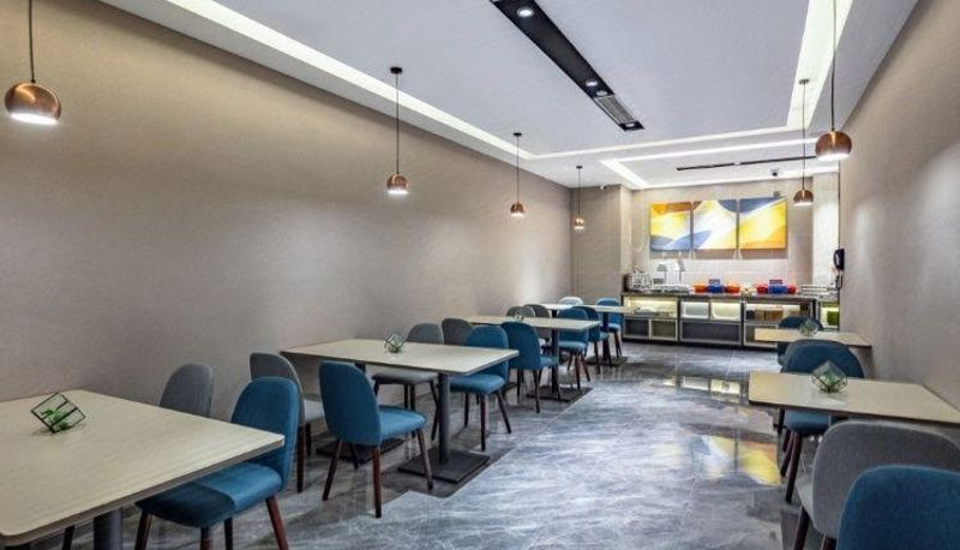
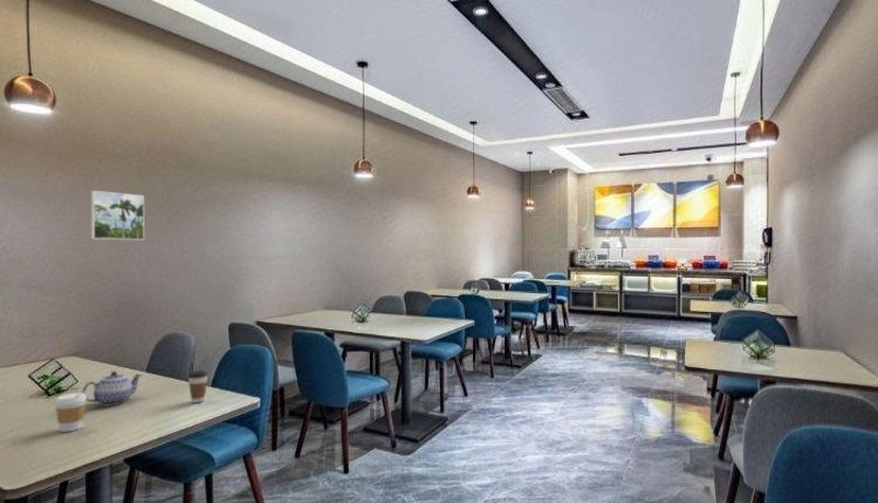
+ teapot [81,370,143,407]
+ coffee cup [54,392,87,433]
+ coffee cup [187,370,209,404]
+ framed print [90,190,145,241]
